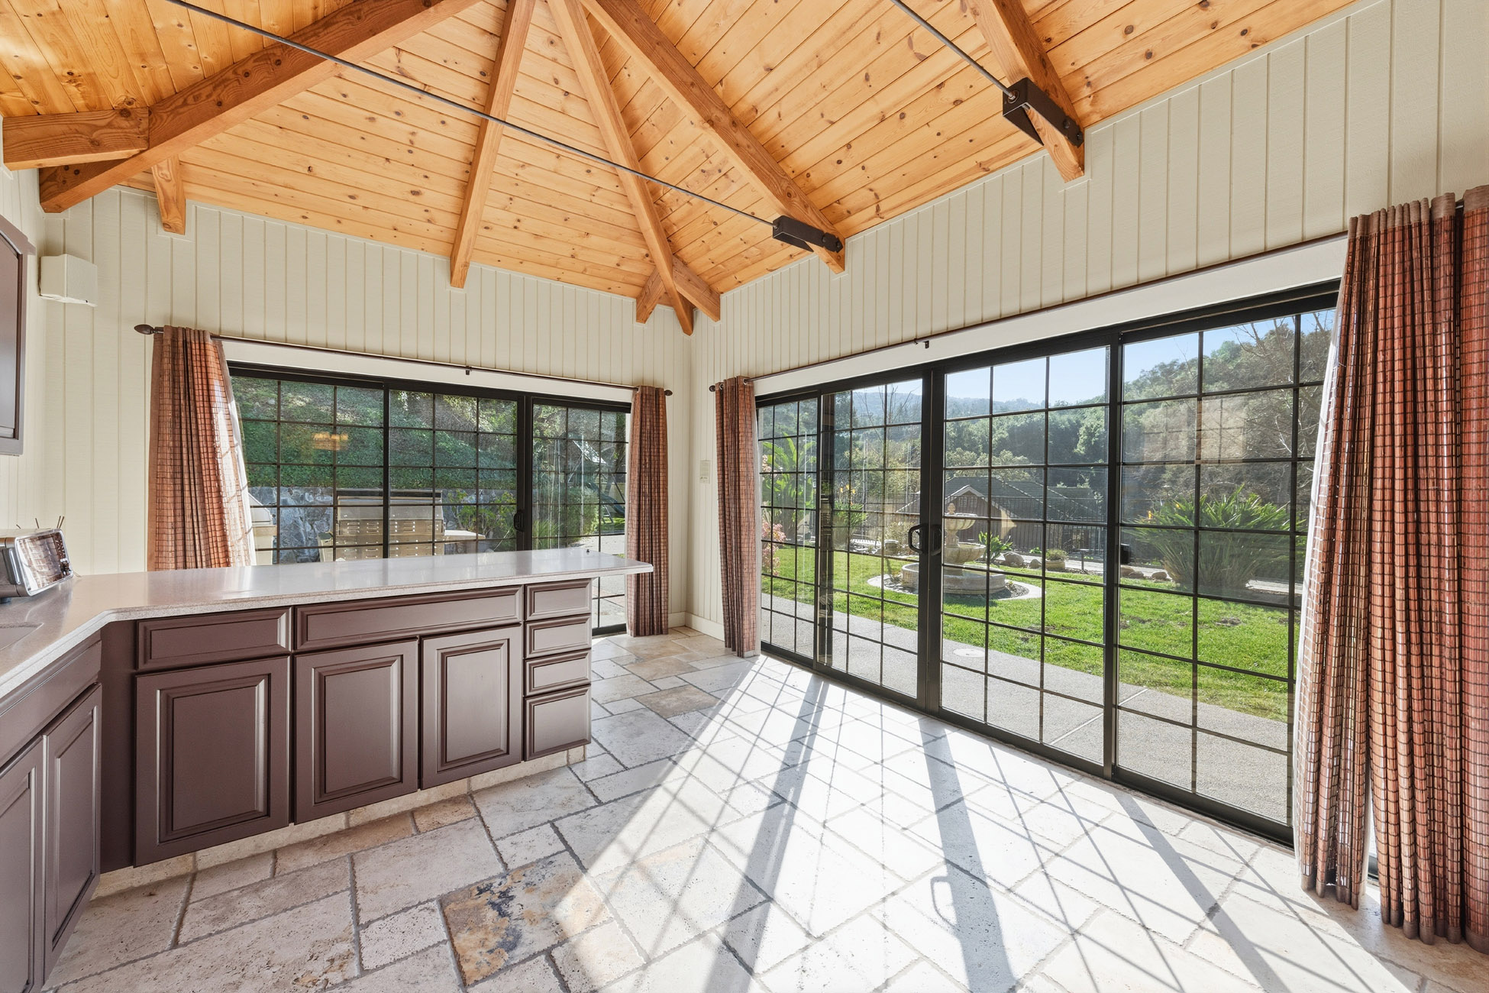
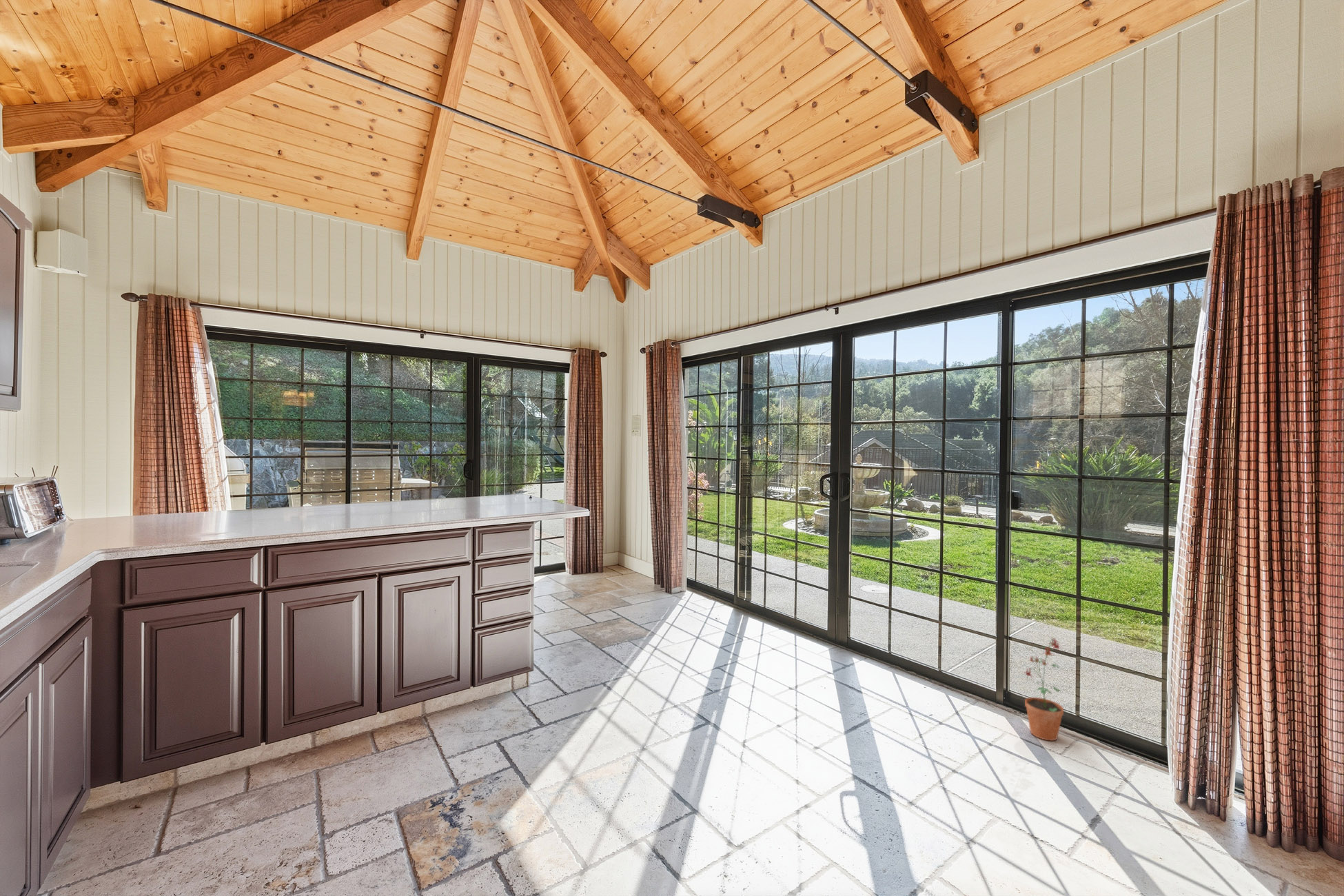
+ potted plant [1022,638,1064,742]
